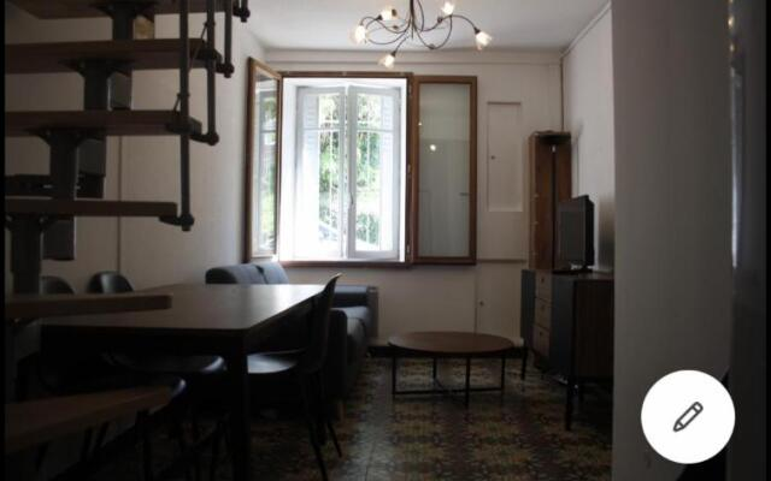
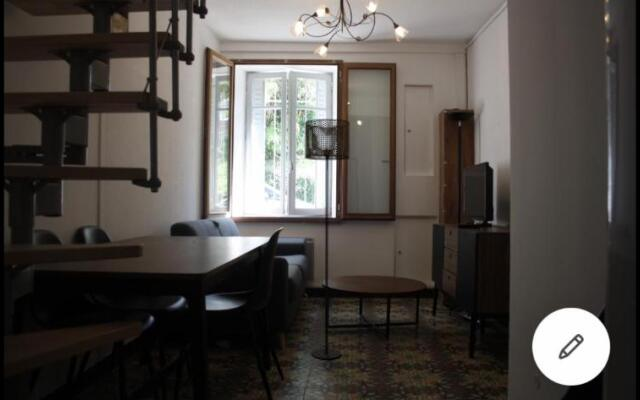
+ floor lamp [304,118,351,360]
